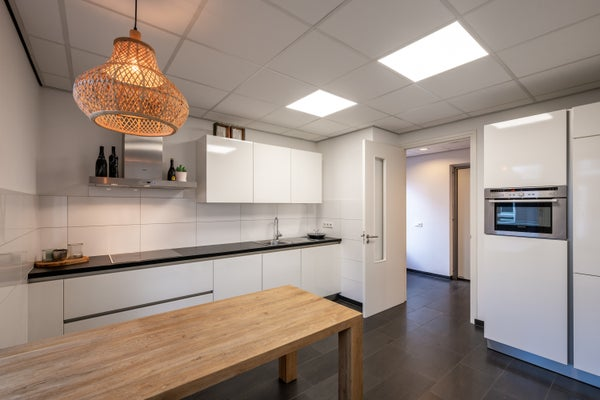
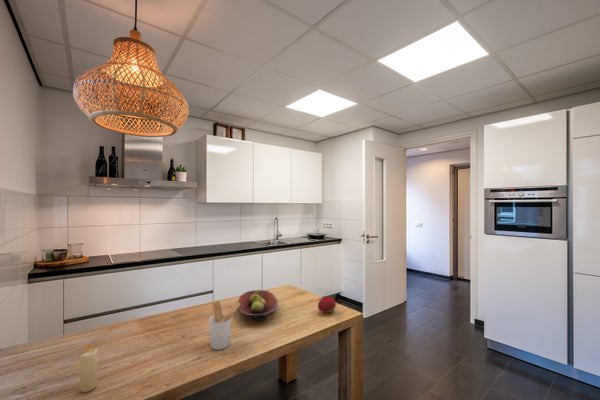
+ candle [79,343,99,393]
+ fruit bowl [237,289,279,322]
+ fruit [317,295,337,314]
+ utensil holder [208,300,240,351]
